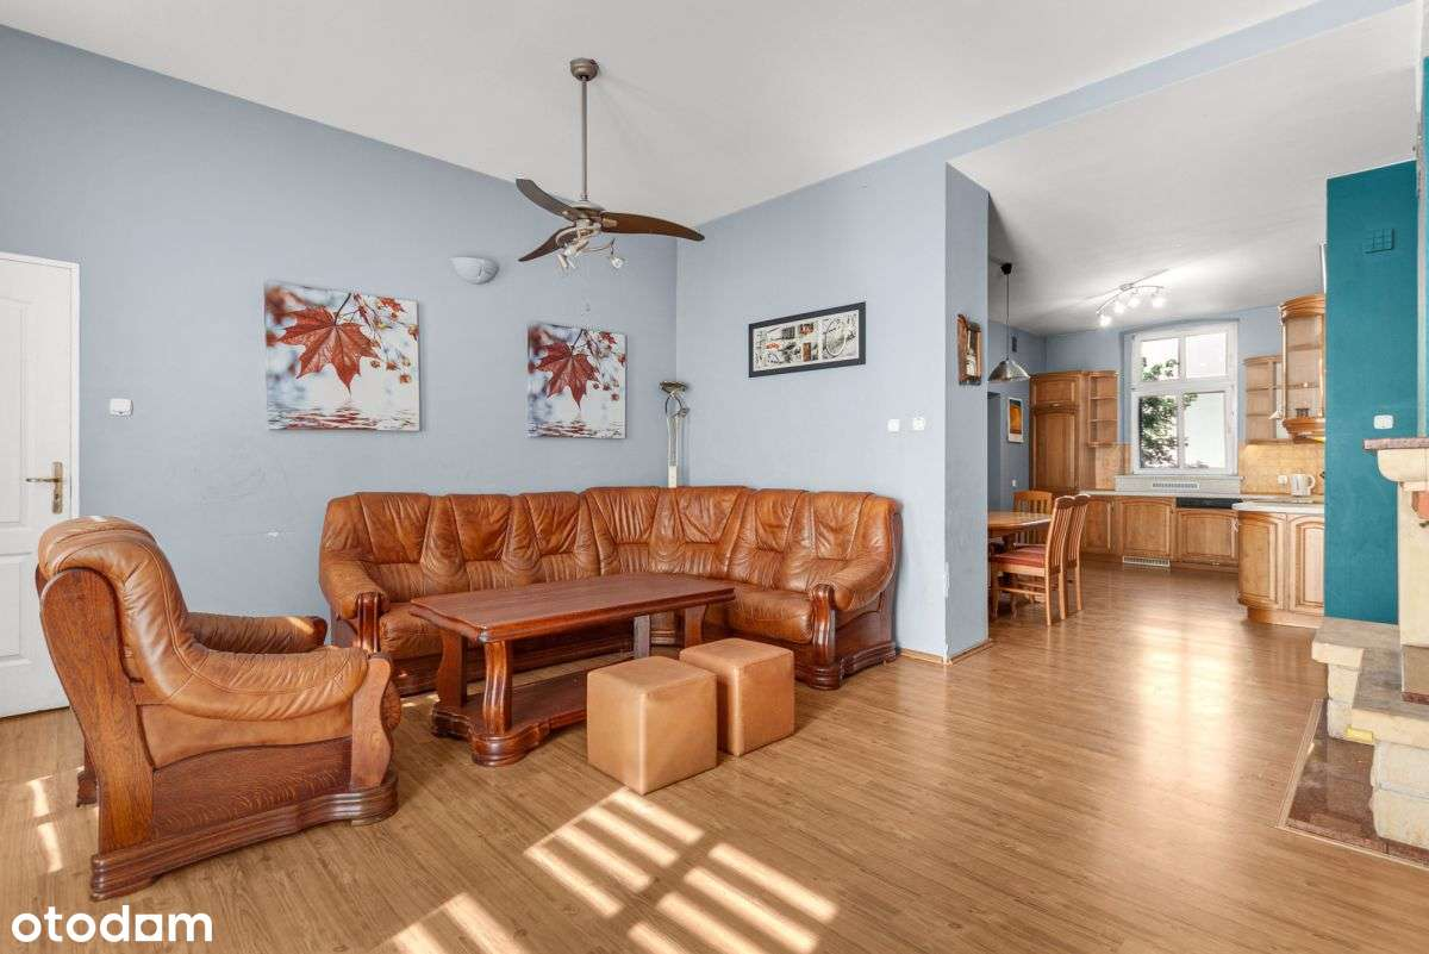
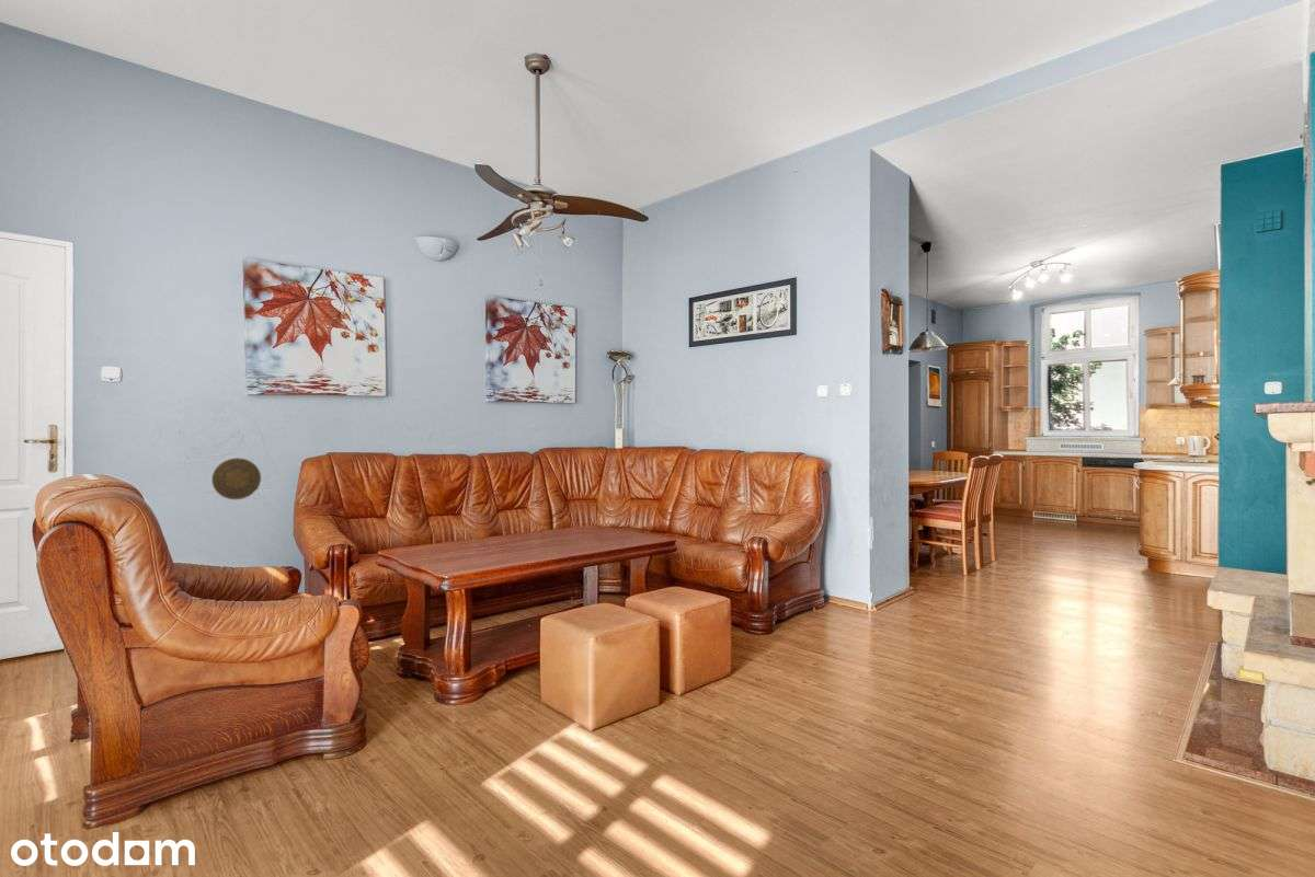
+ decorative plate [210,457,262,500]
